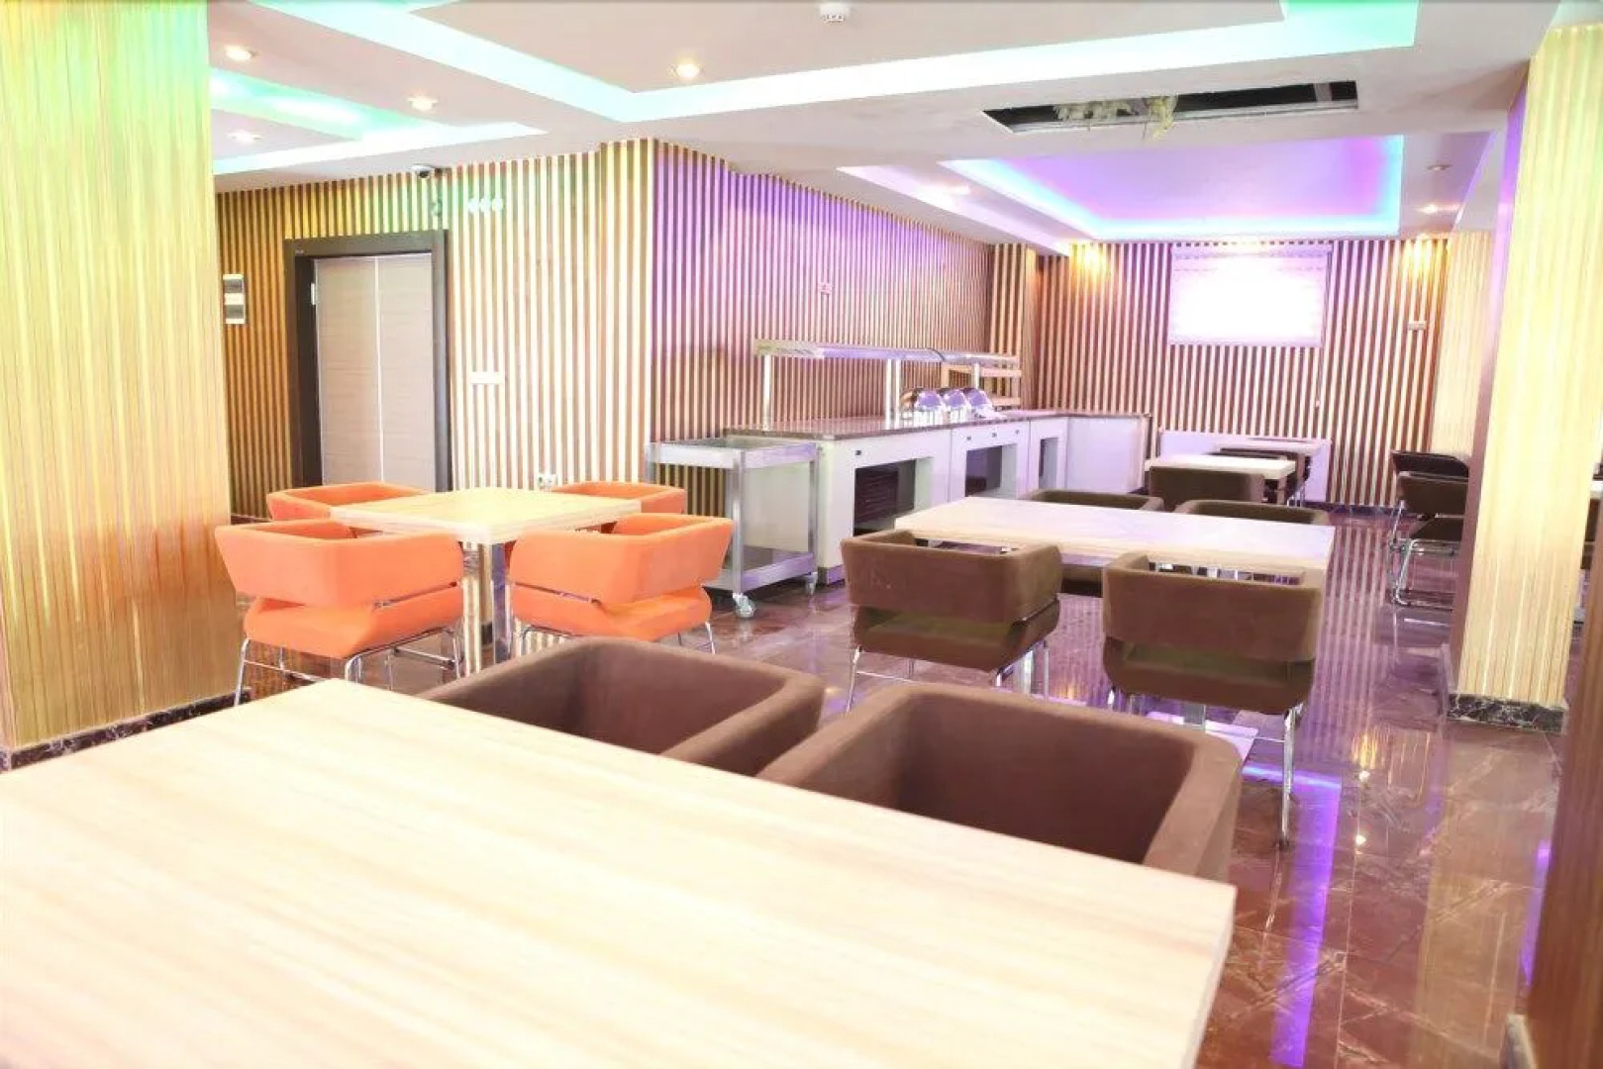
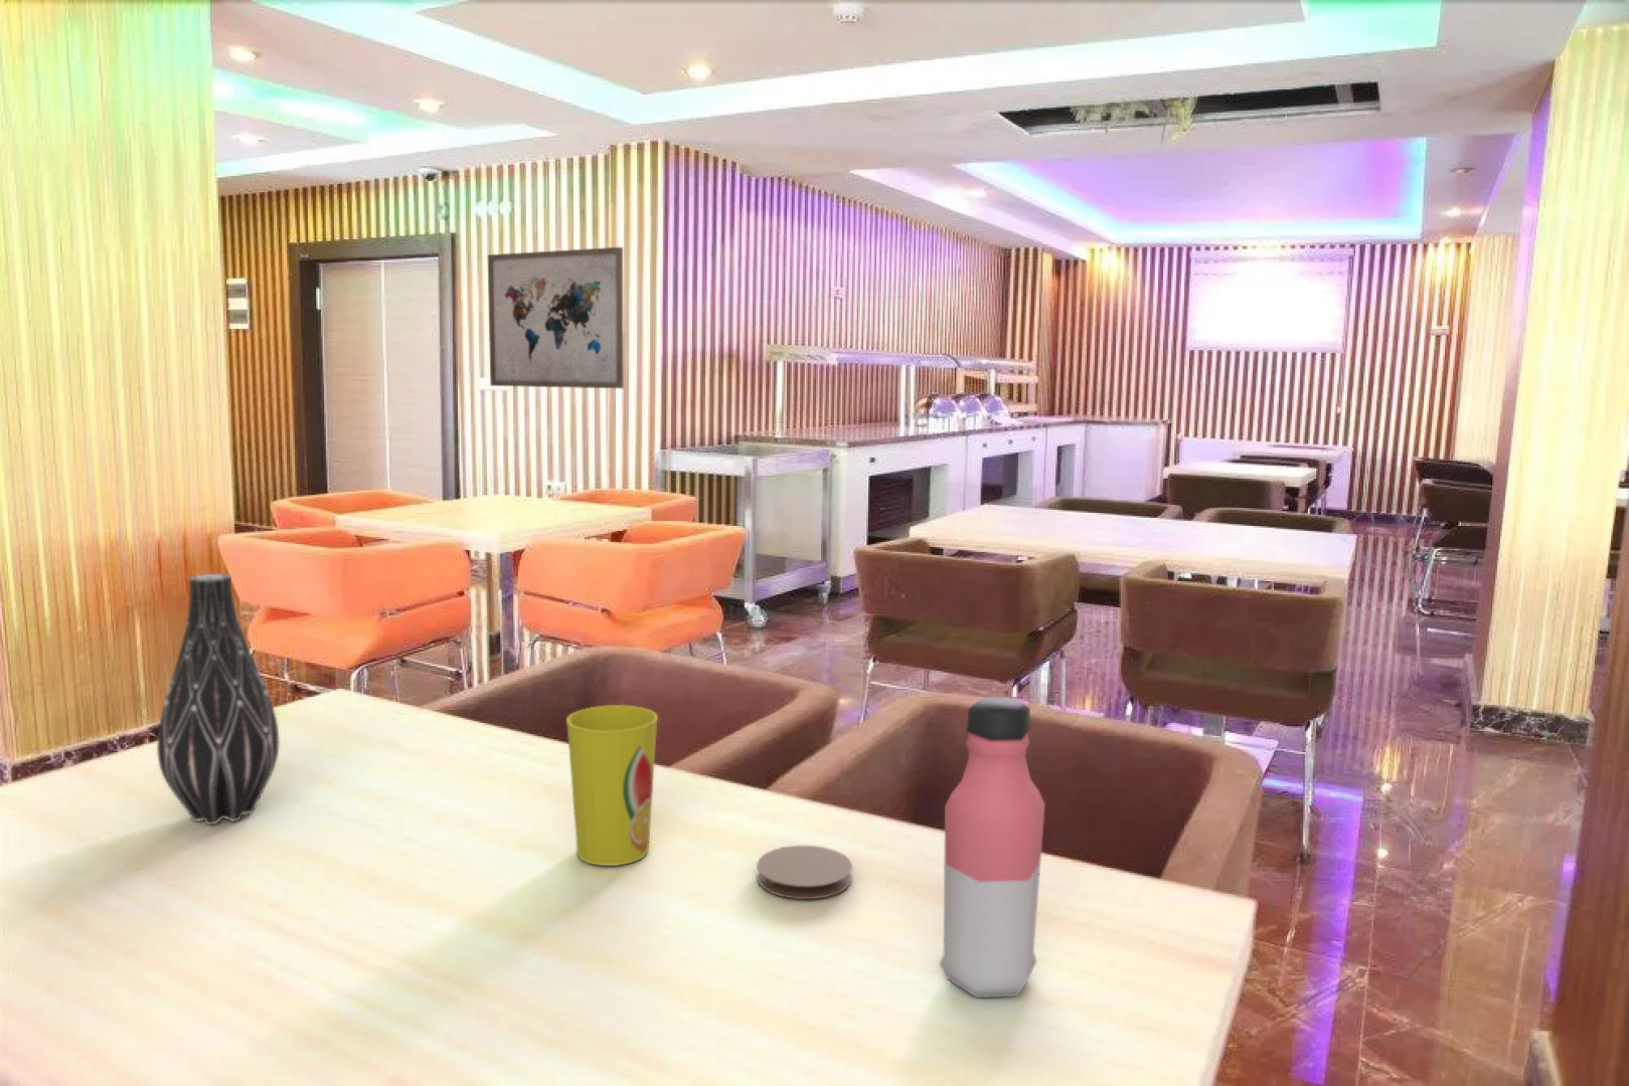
+ wall art [486,246,625,389]
+ cup [565,704,659,867]
+ coaster [756,845,853,901]
+ vase [156,572,280,825]
+ water bottle [939,697,1047,999]
